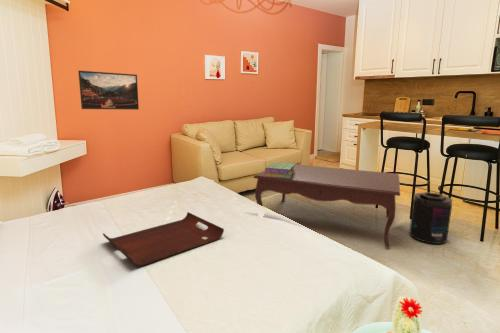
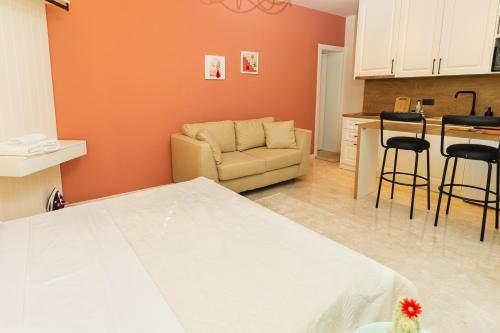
- coffee table [252,162,401,248]
- supplement container [408,191,454,245]
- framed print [77,70,140,111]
- stack of books [264,162,296,179]
- serving tray [102,211,225,267]
